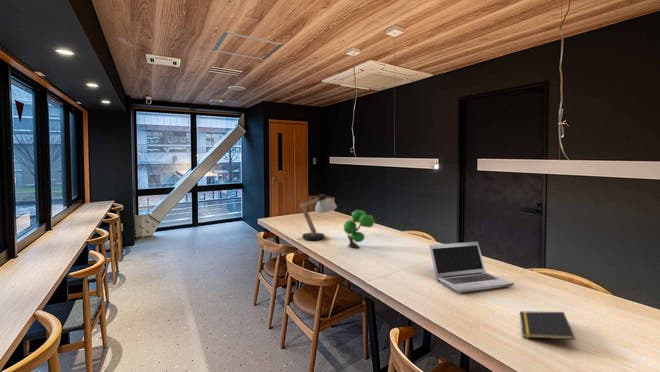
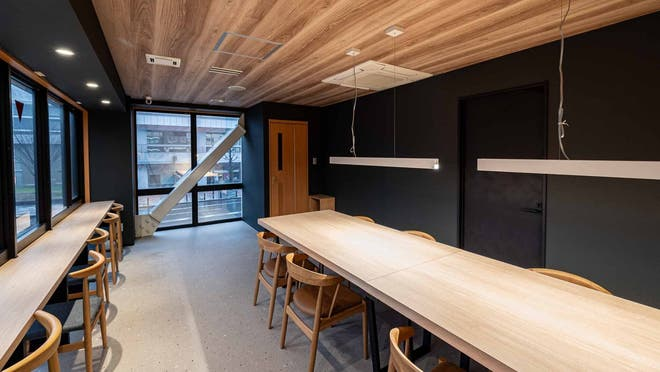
- laptop [428,241,515,293]
- desk lamp [296,191,338,241]
- plant [343,209,376,249]
- notepad [519,310,576,341]
